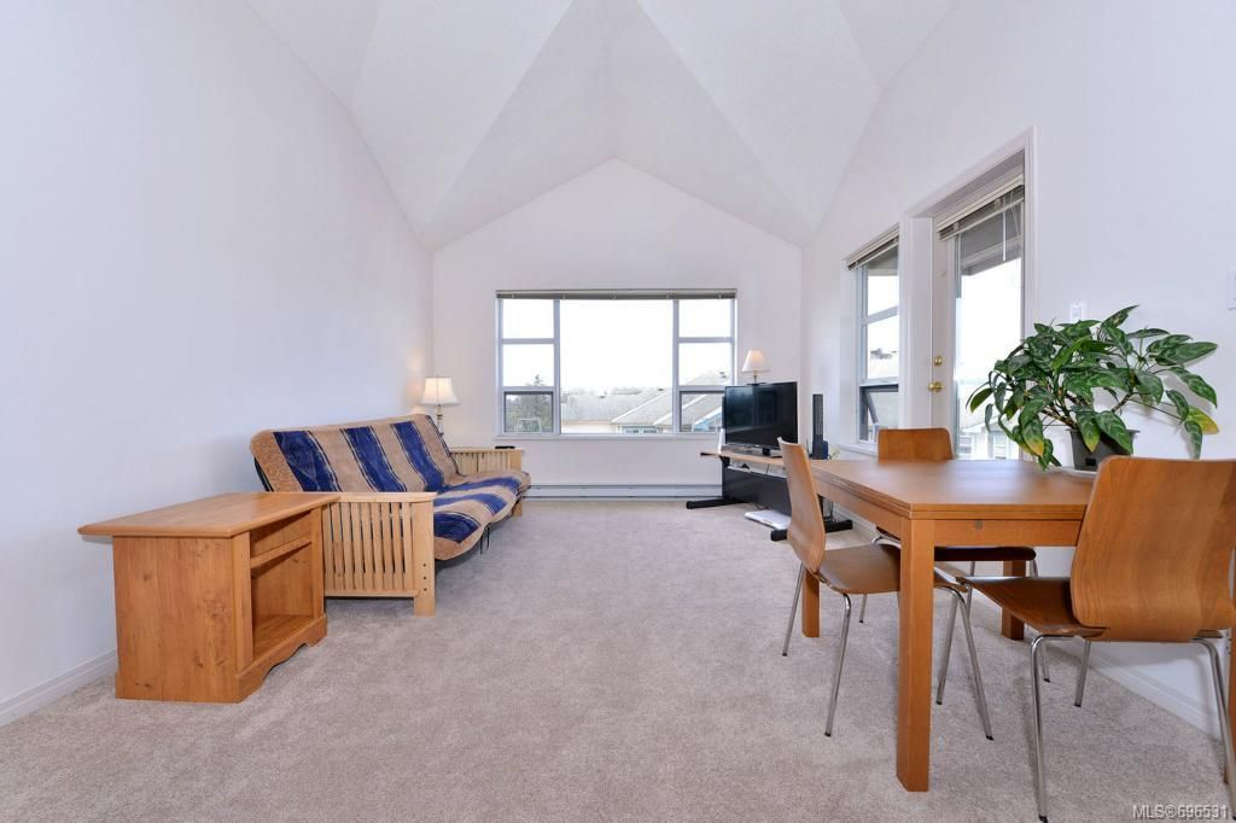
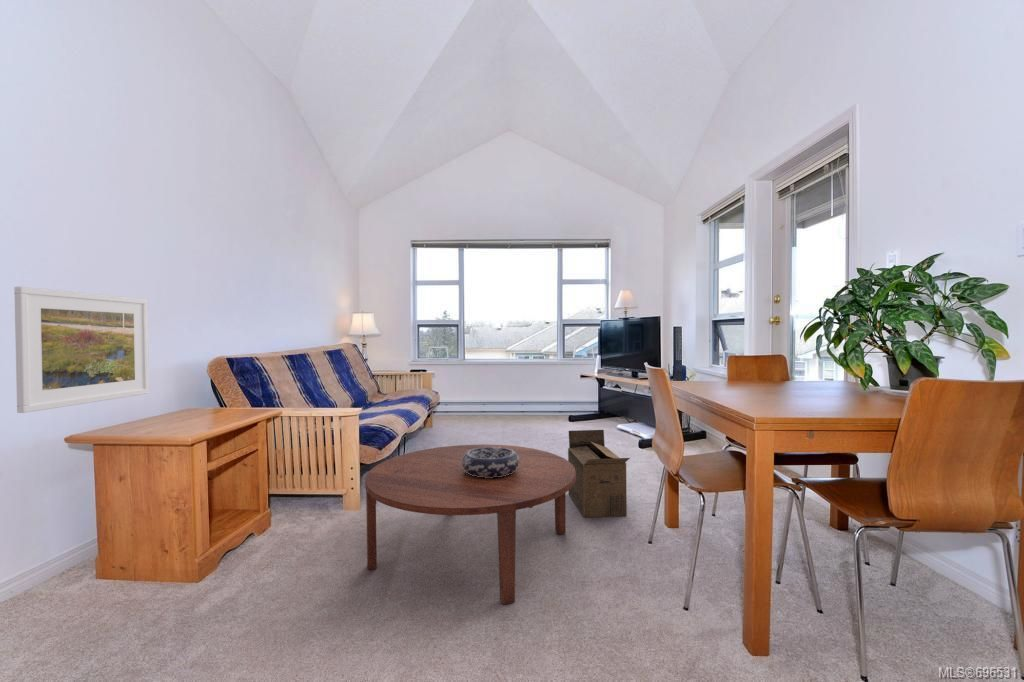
+ coffee table [364,444,576,606]
+ cardboard box [567,429,631,519]
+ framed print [13,286,150,414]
+ decorative bowl [462,447,519,478]
